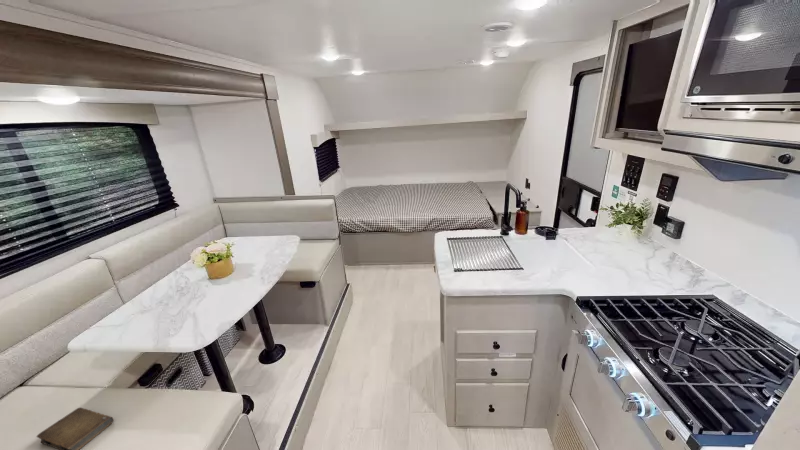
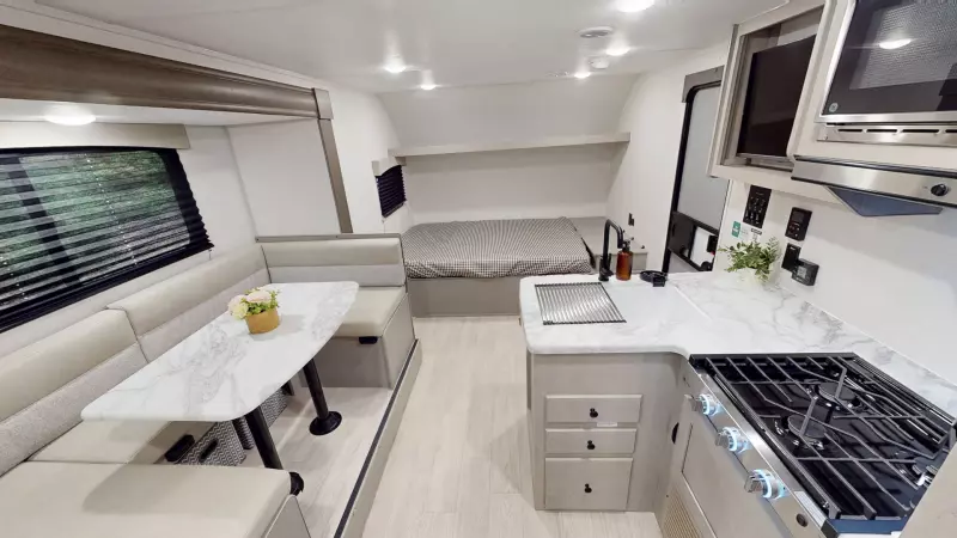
- book [35,406,115,450]
